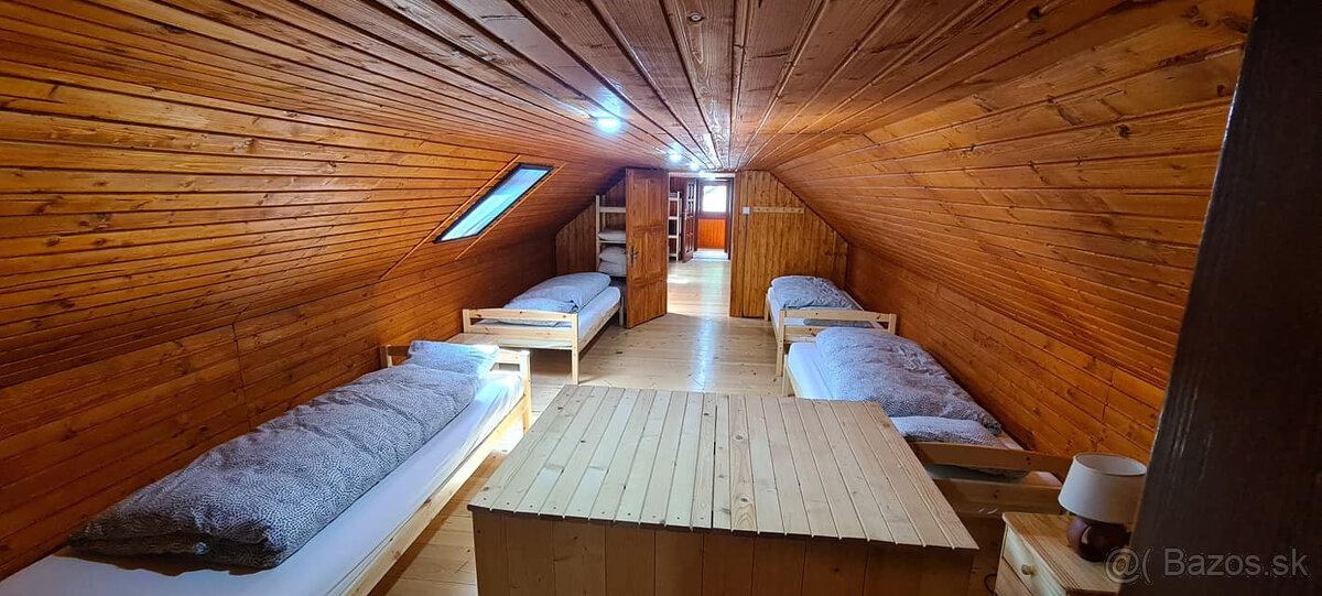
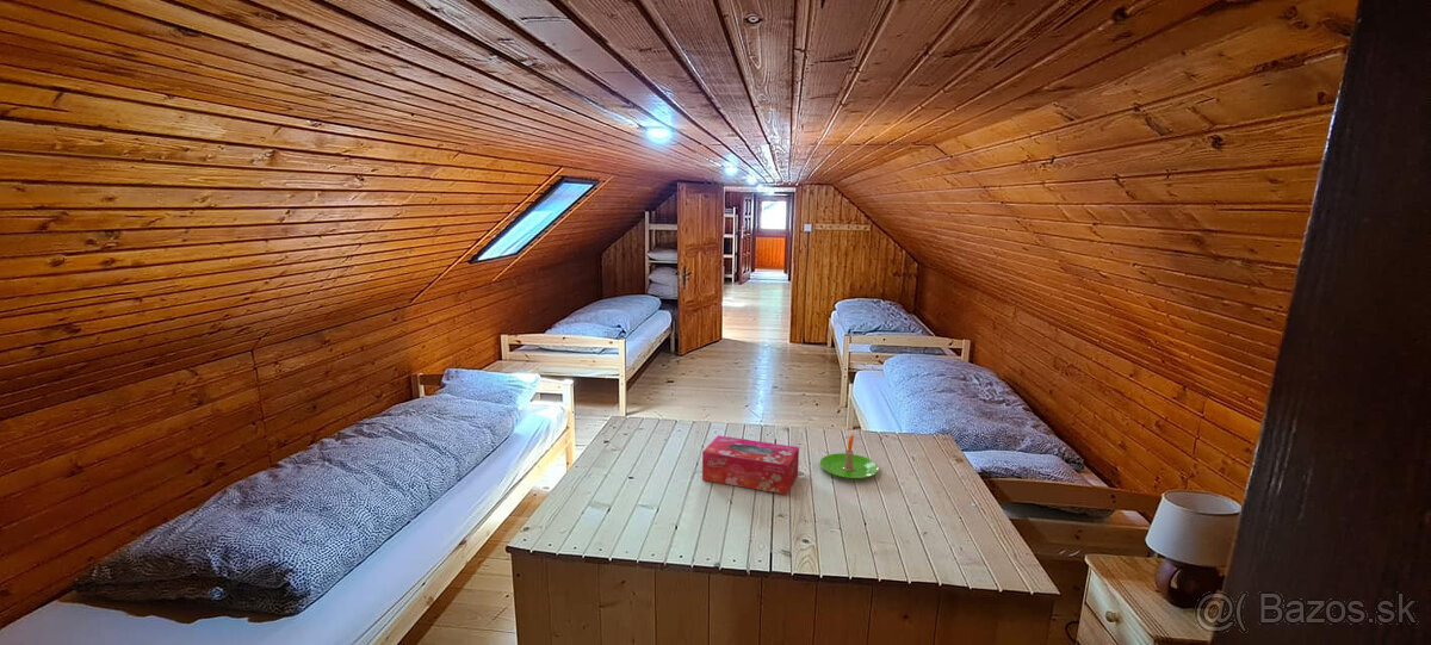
+ tissue box [701,434,800,496]
+ candle [818,433,880,479]
